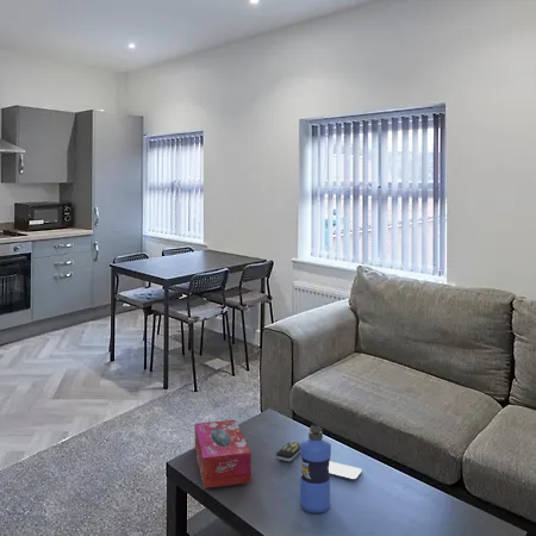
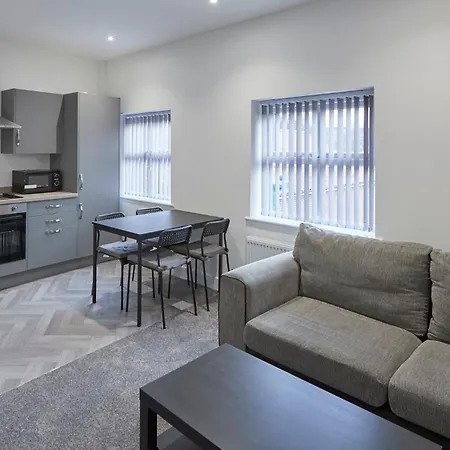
- remote control [275,441,301,462]
- smartphone [329,460,363,481]
- water bottle [299,423,332,515]
- tissue box [193,419,253,490]
